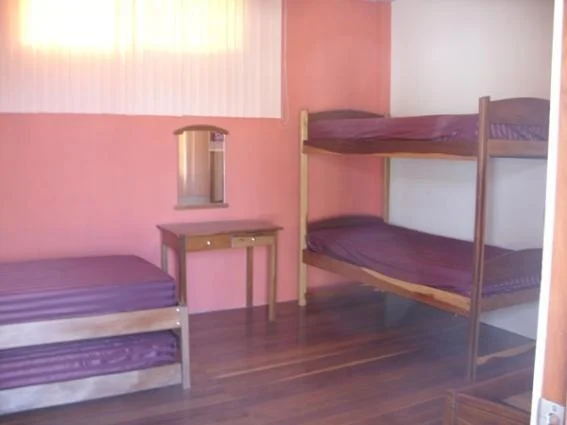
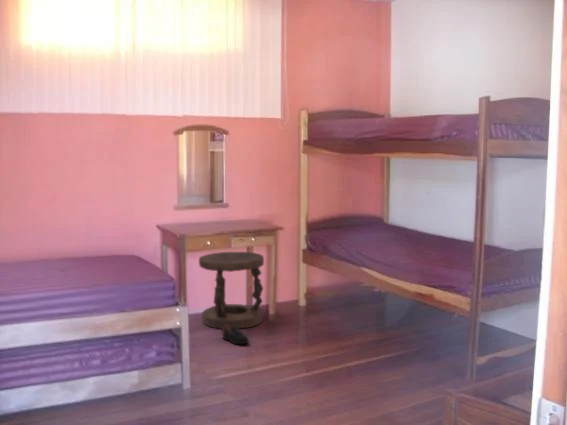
+ stool [198,251,265,330]
+ shoe [221,324,250,345]
